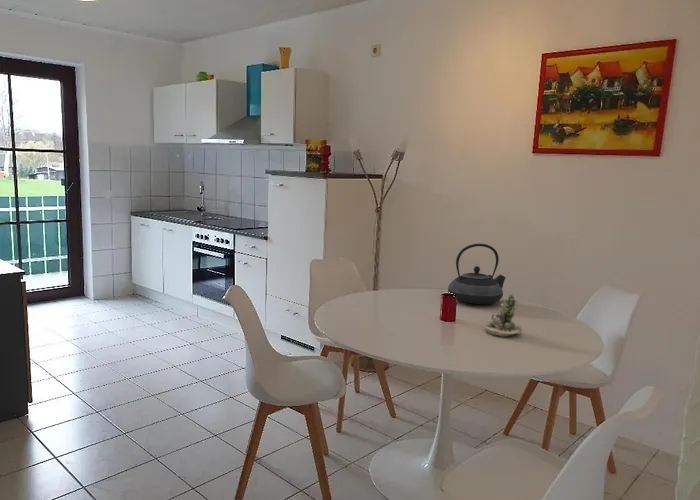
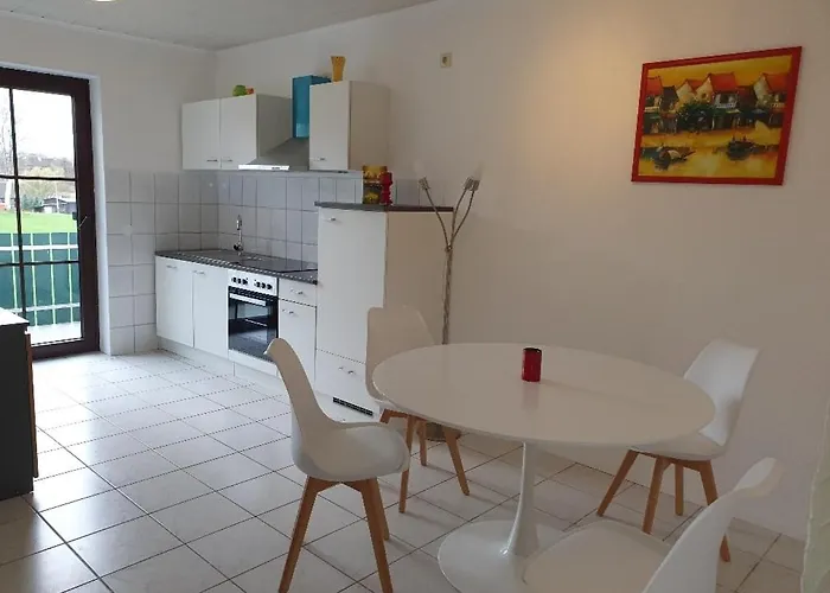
- succulent planter [485,293,523,337]
- teapot [447,243,507,305]
